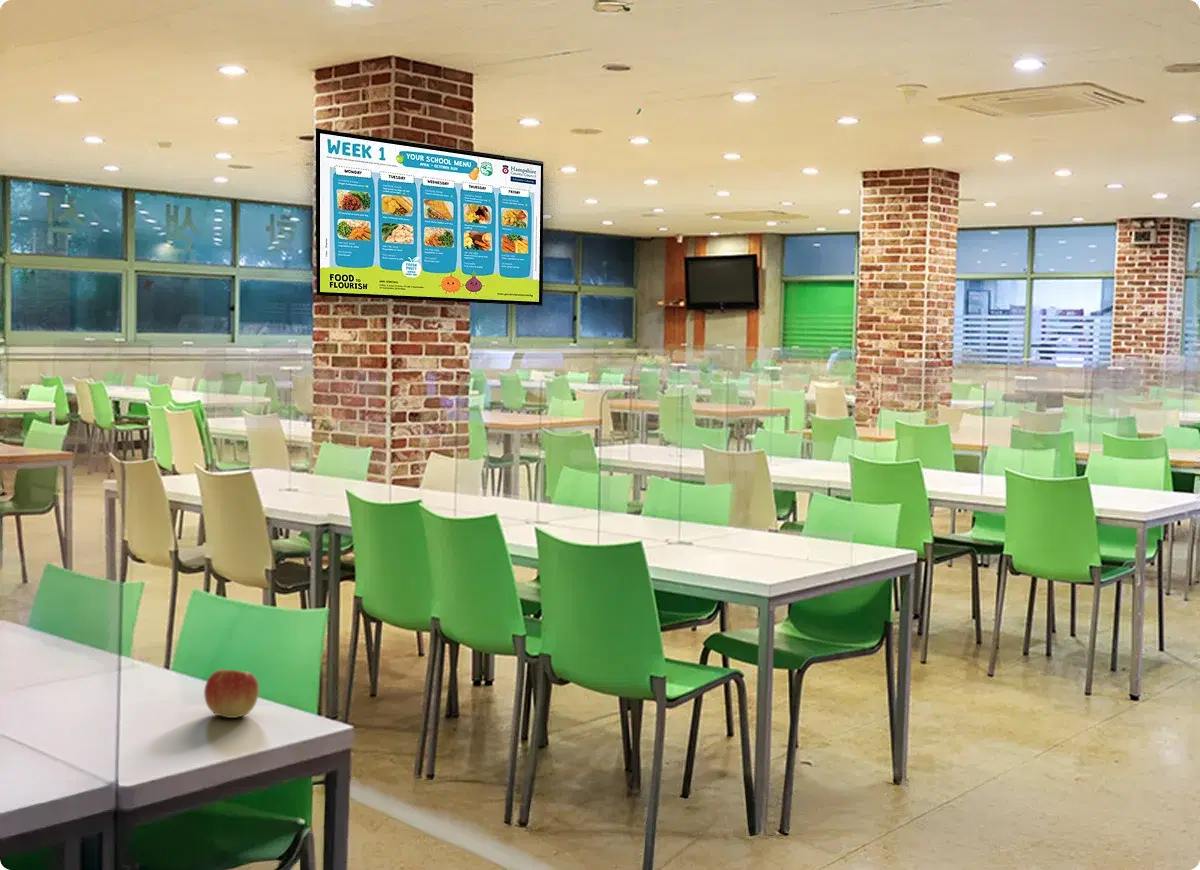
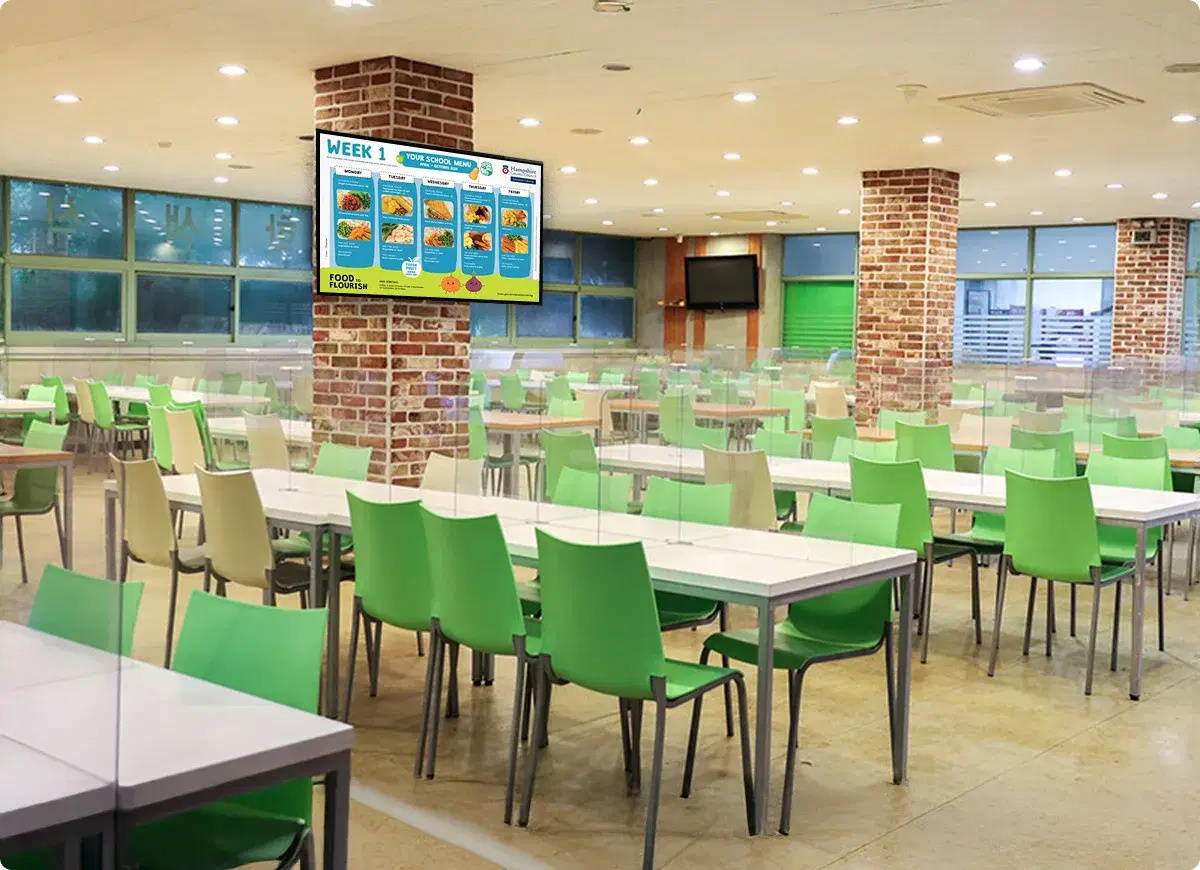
- apple [203,668,260,719]
